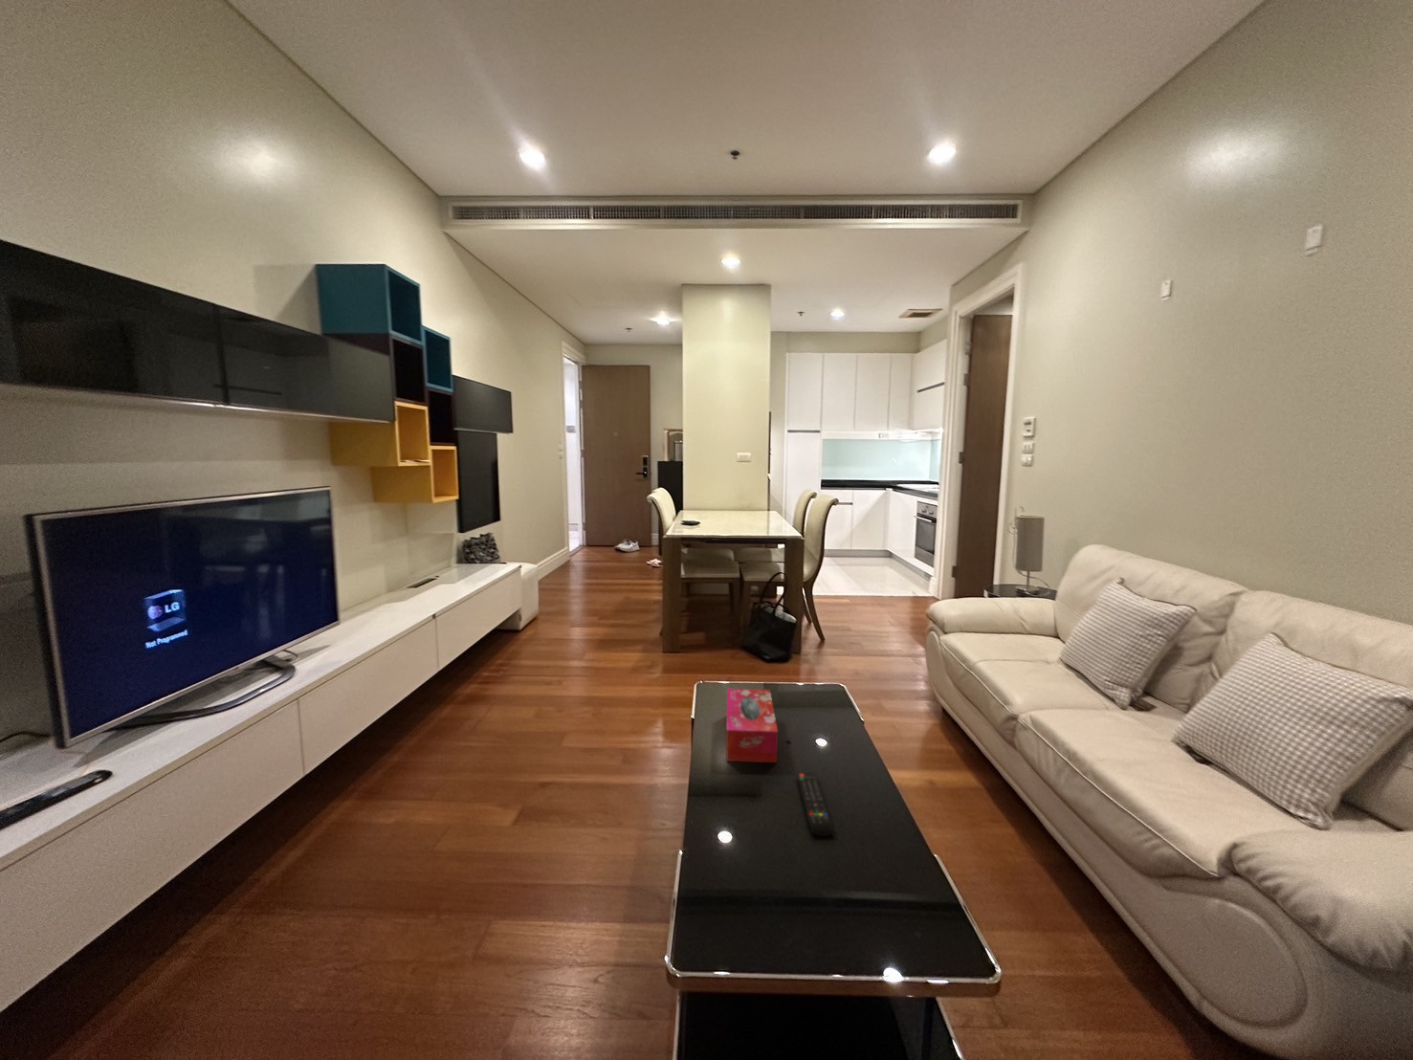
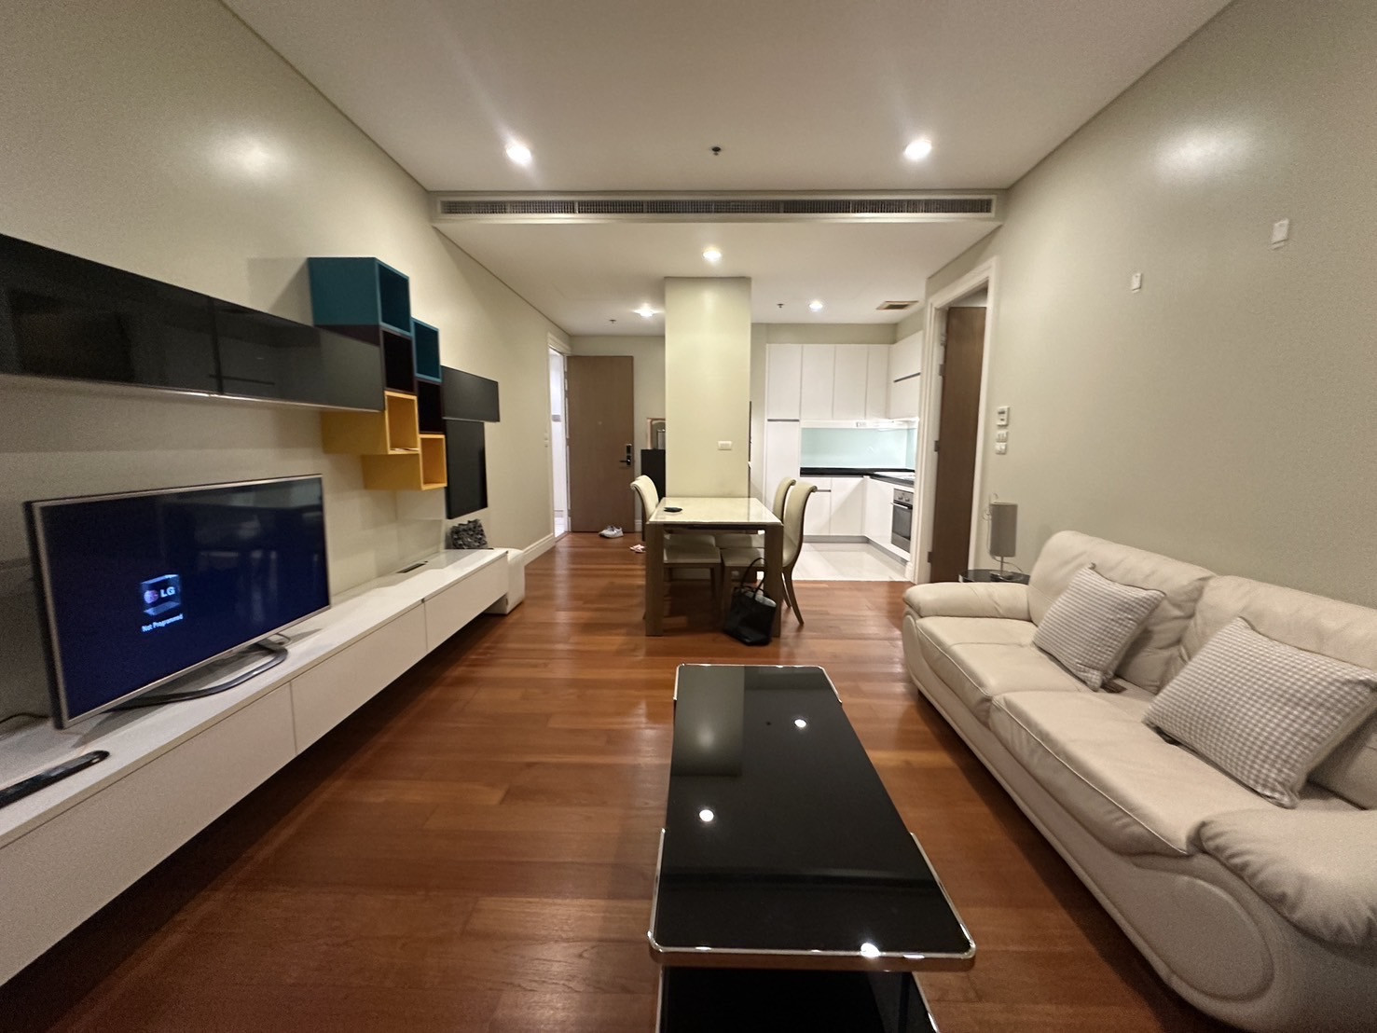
- tissue box [725,688,778,764]
- remote control [796,772,835,837]
